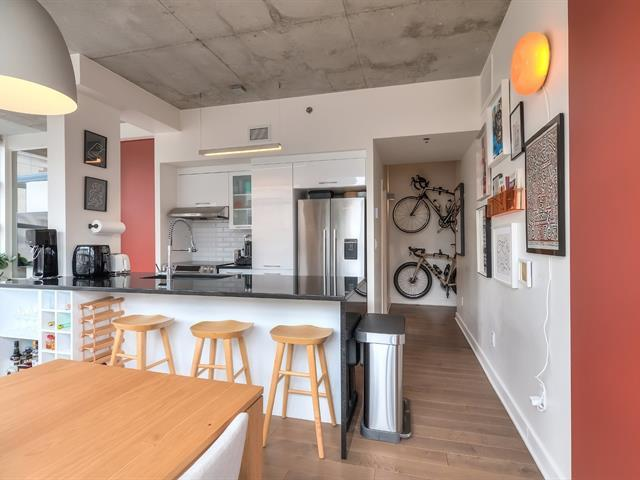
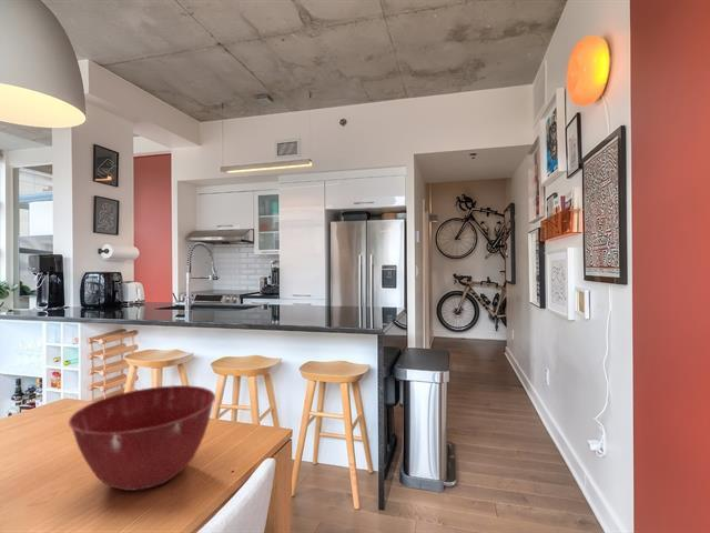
+ mixing bowl [68,384,216,492]
